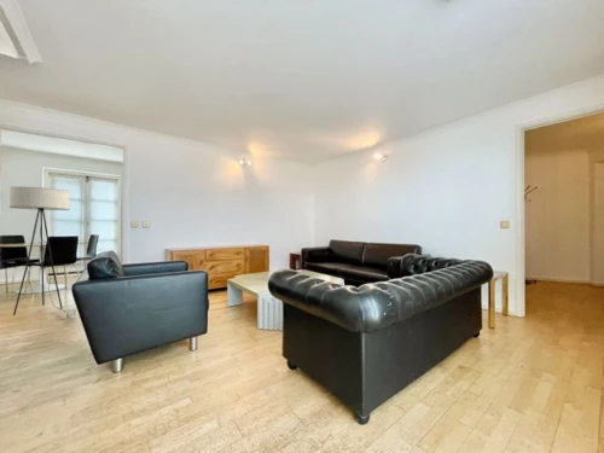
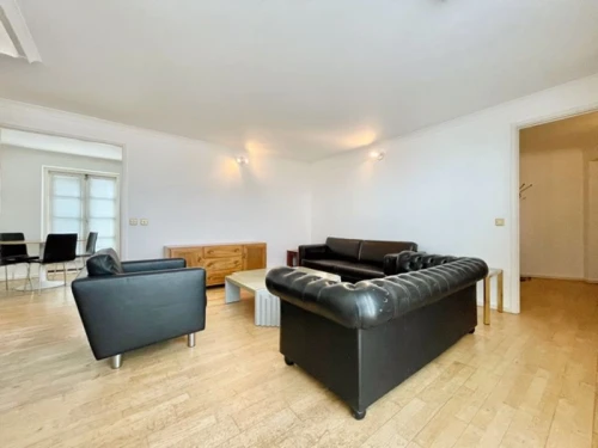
- floor lamp [8,186,76,319]
